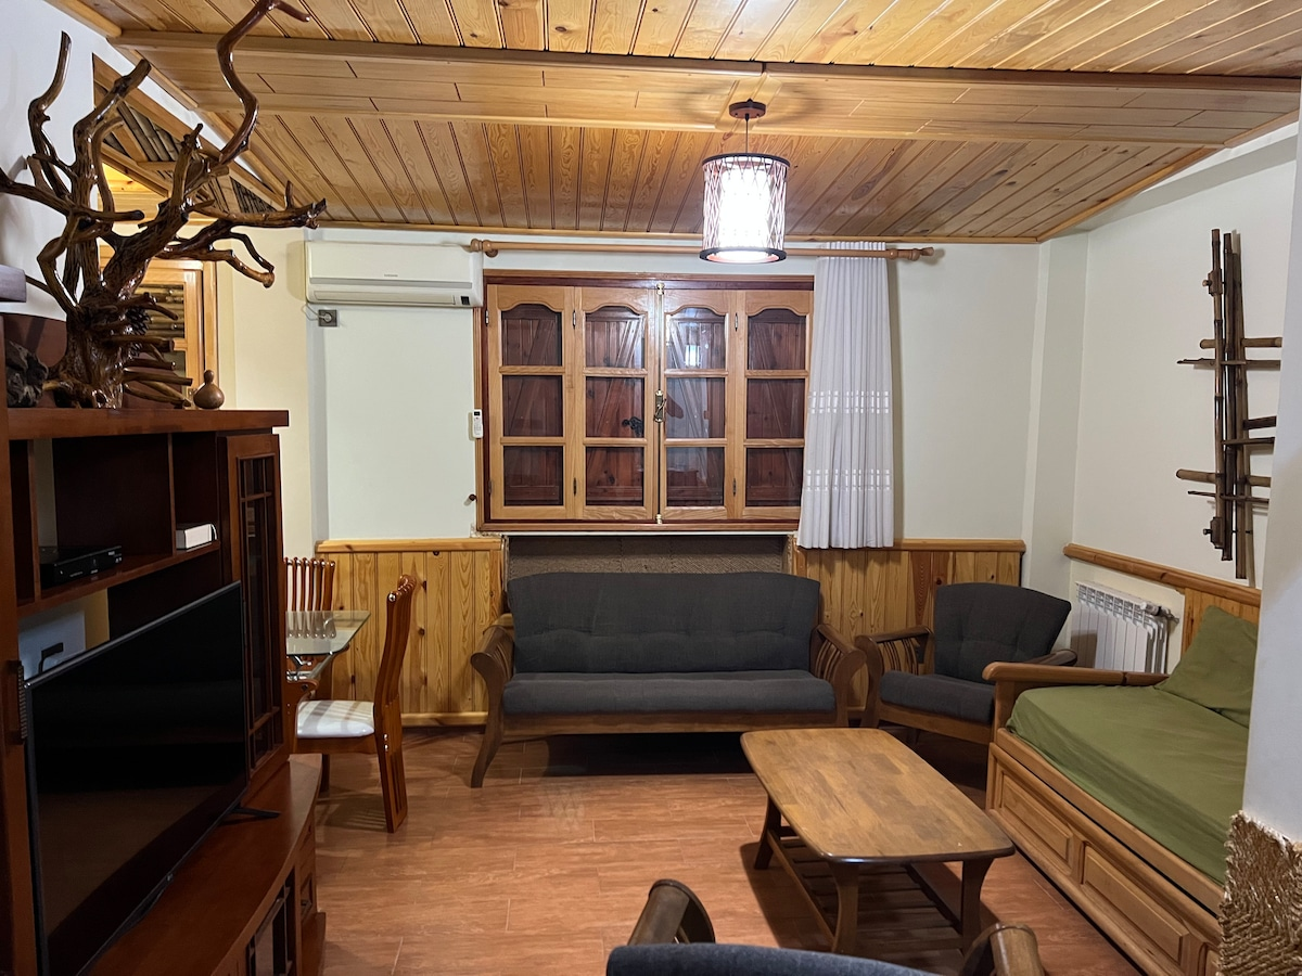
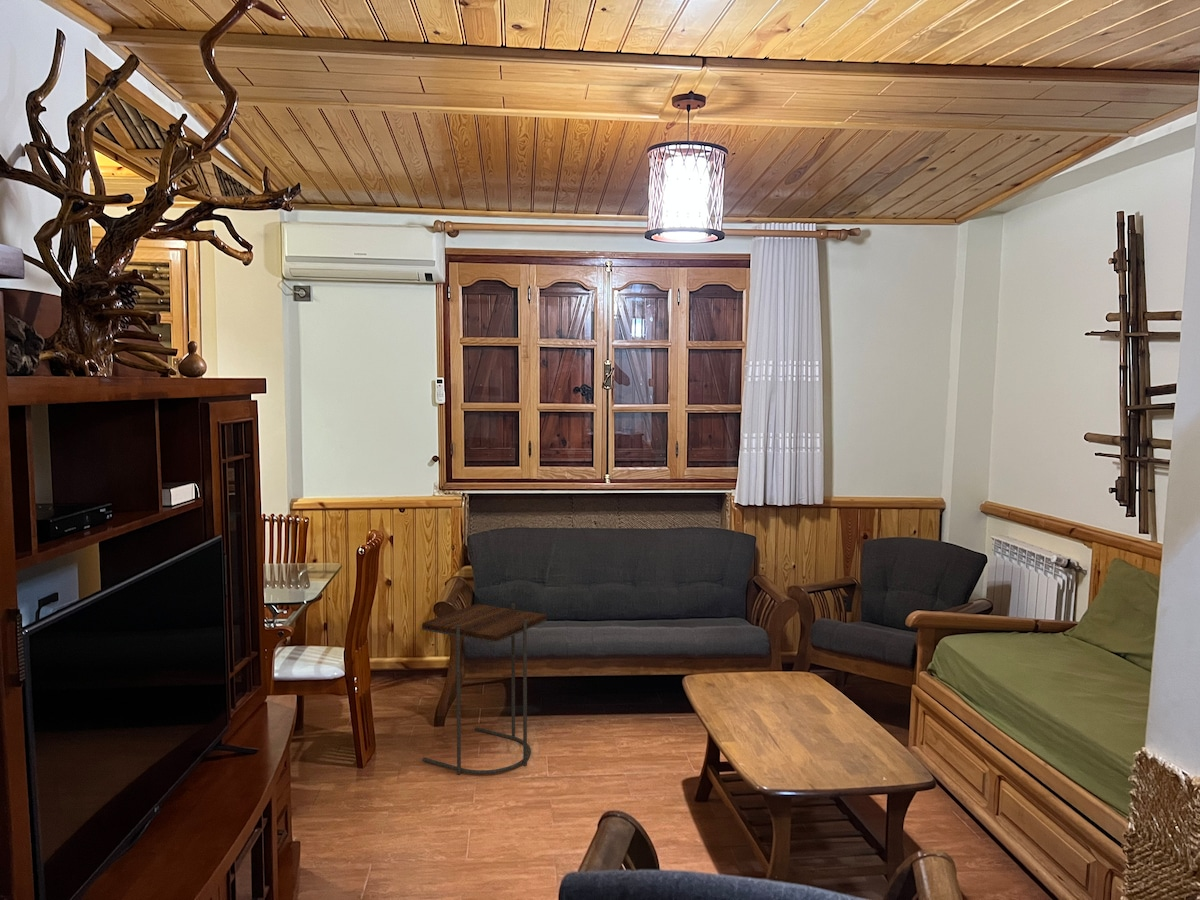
+ side table [421,603,548,775]
